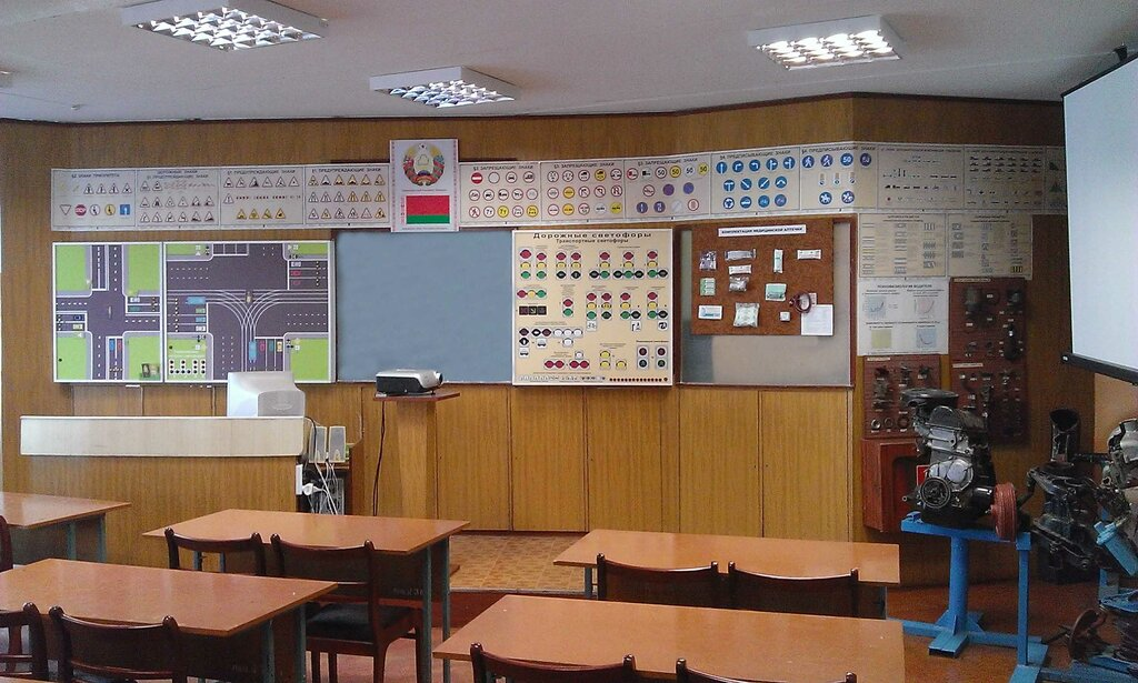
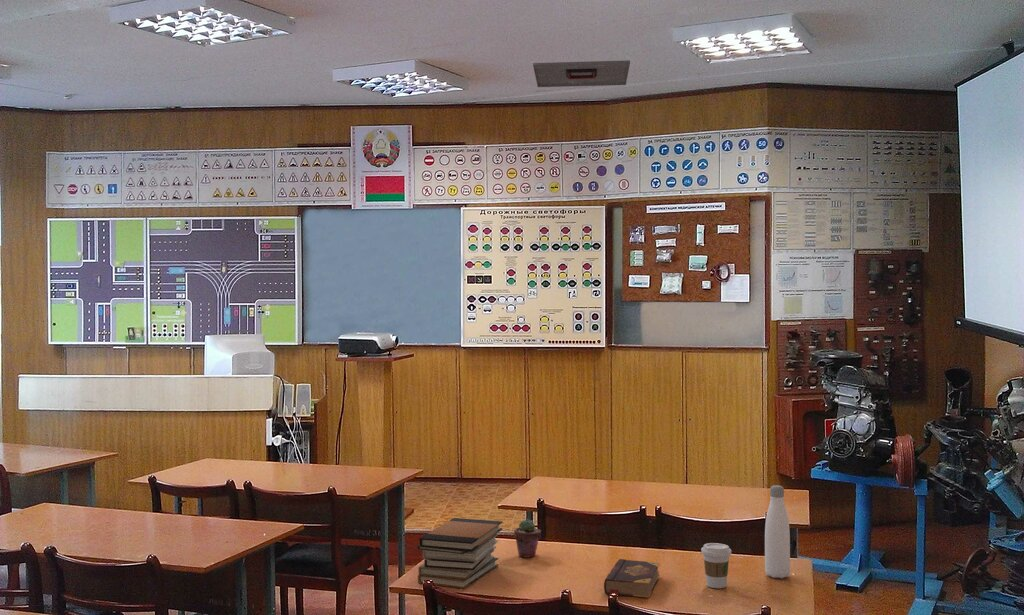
+ potted succulent [513,518,542,559]
+ book [603,558,661,599]
+ book stack [416,517,503,590]
+ ceiling vent [532,59,631,88]
+ coffee cup [700,542,732,589]
+ water bottle [764,484,791,579]
